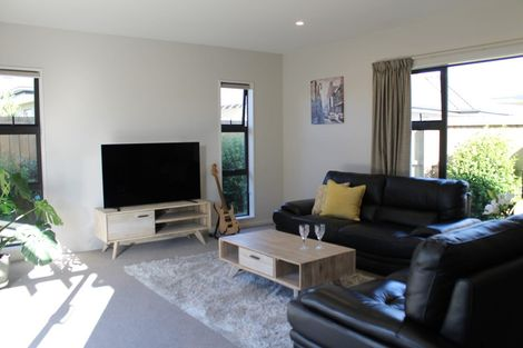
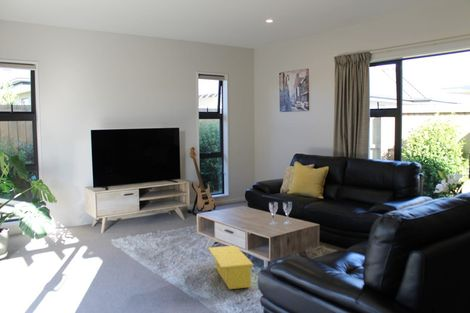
+ storage bin [207,245,254,290]
